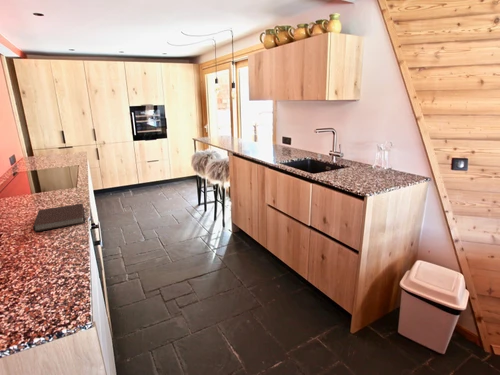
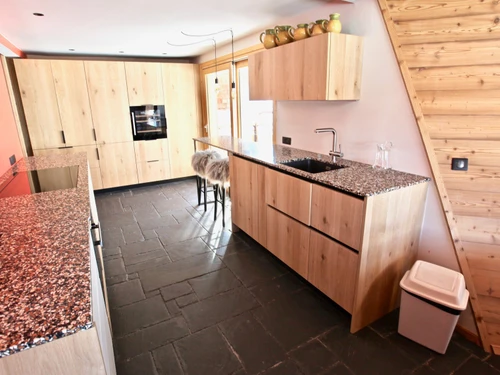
- notebook [32,203,86,233]
